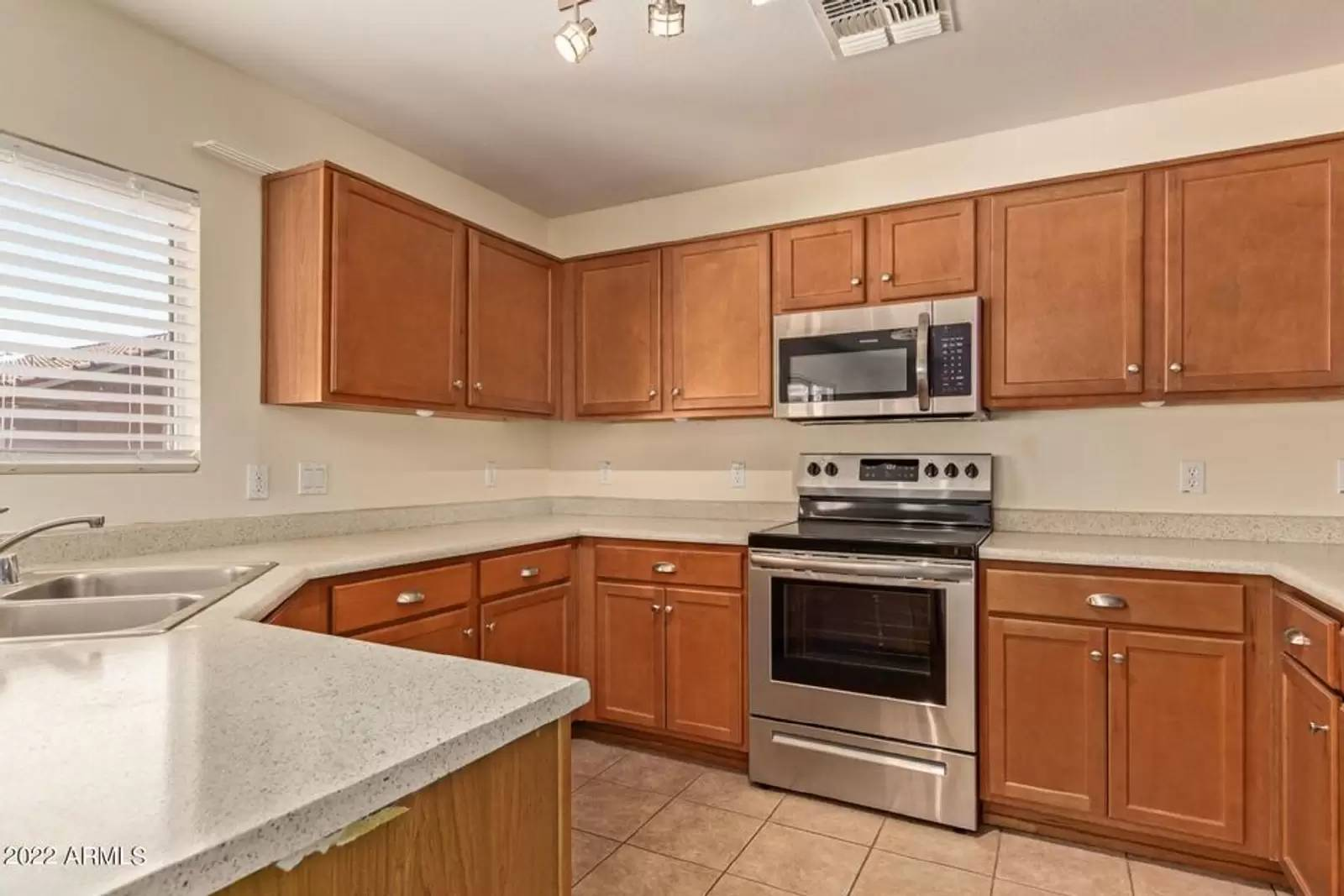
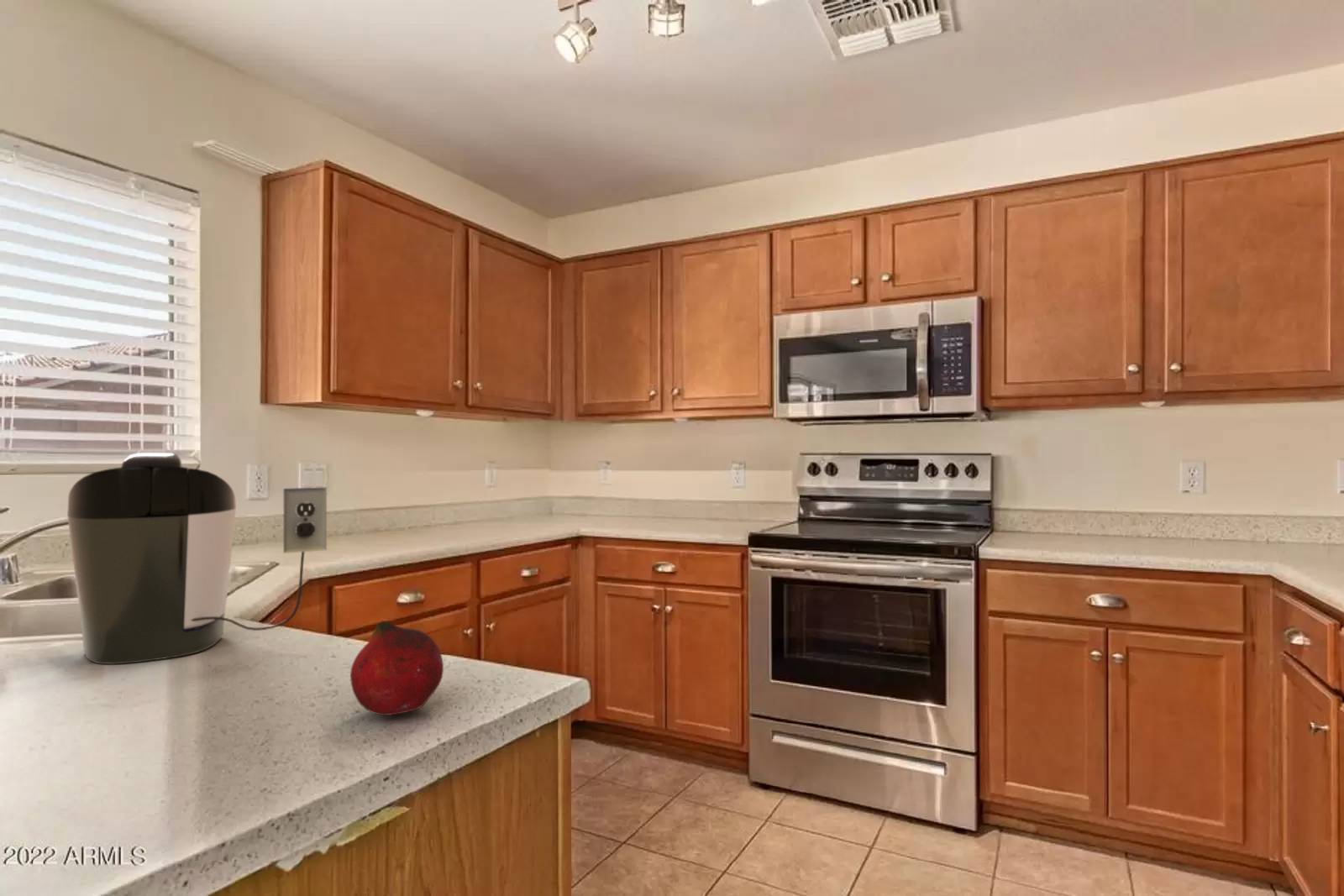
+ coffee maker [66,452,328,665]
+ fruit [349,621,444,716]
